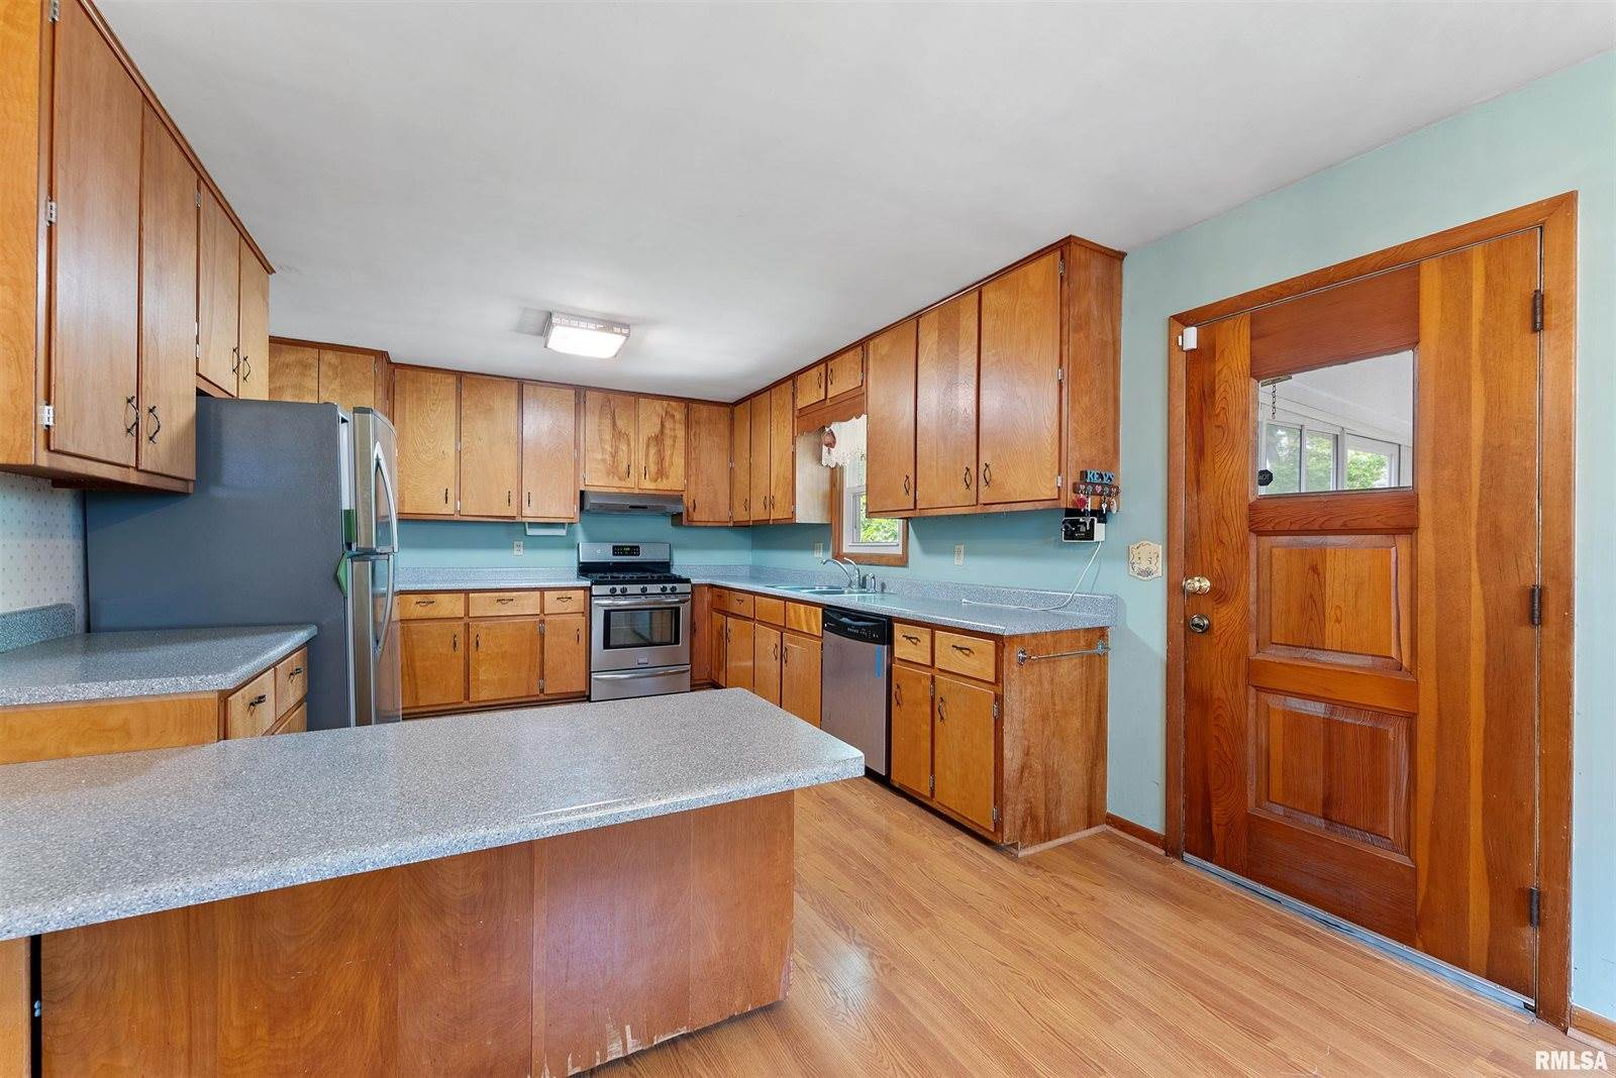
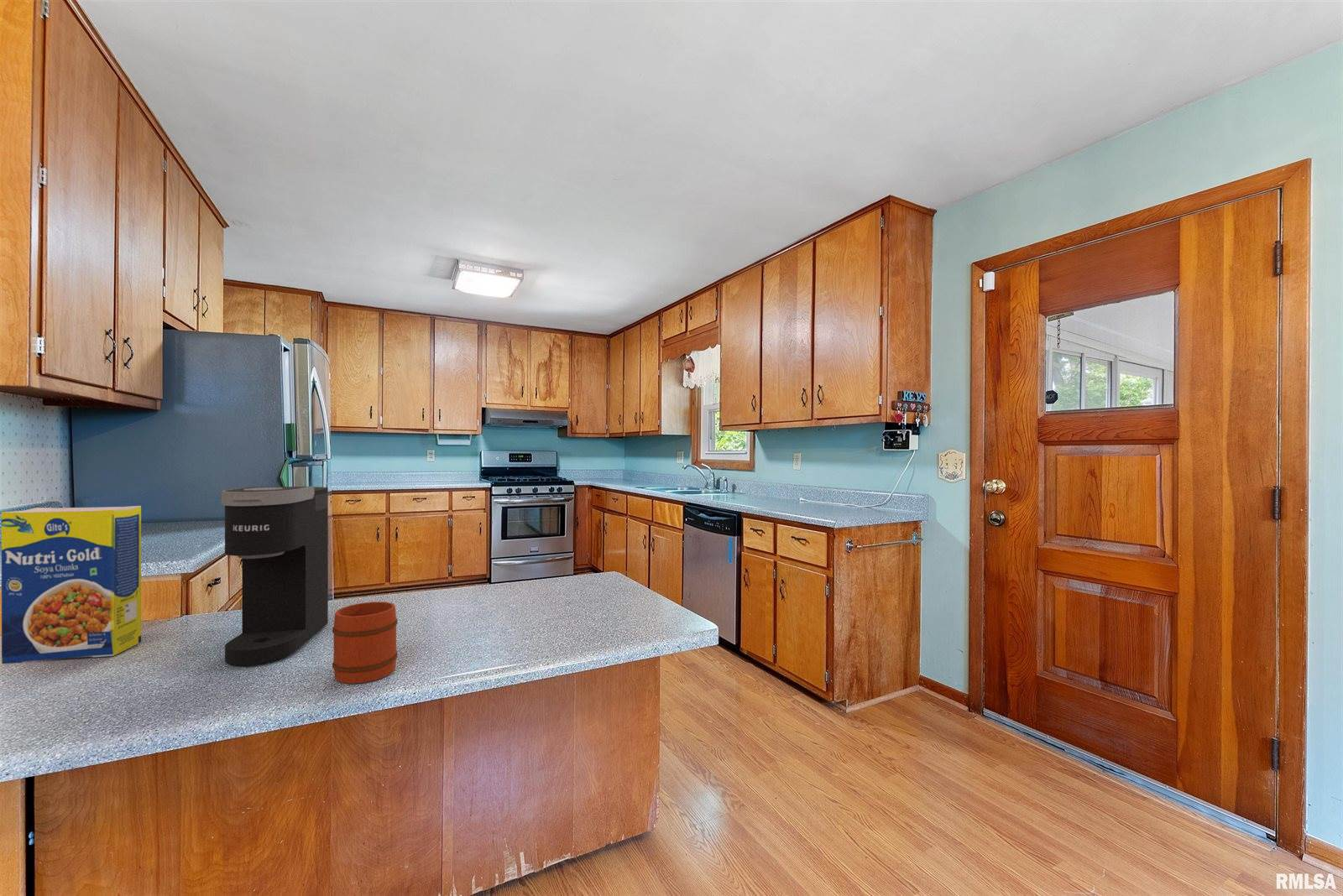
+ mug [332,601,399,685]
+ legume [1,505,142,664]
+ coffee maker [221,486,329,667]
